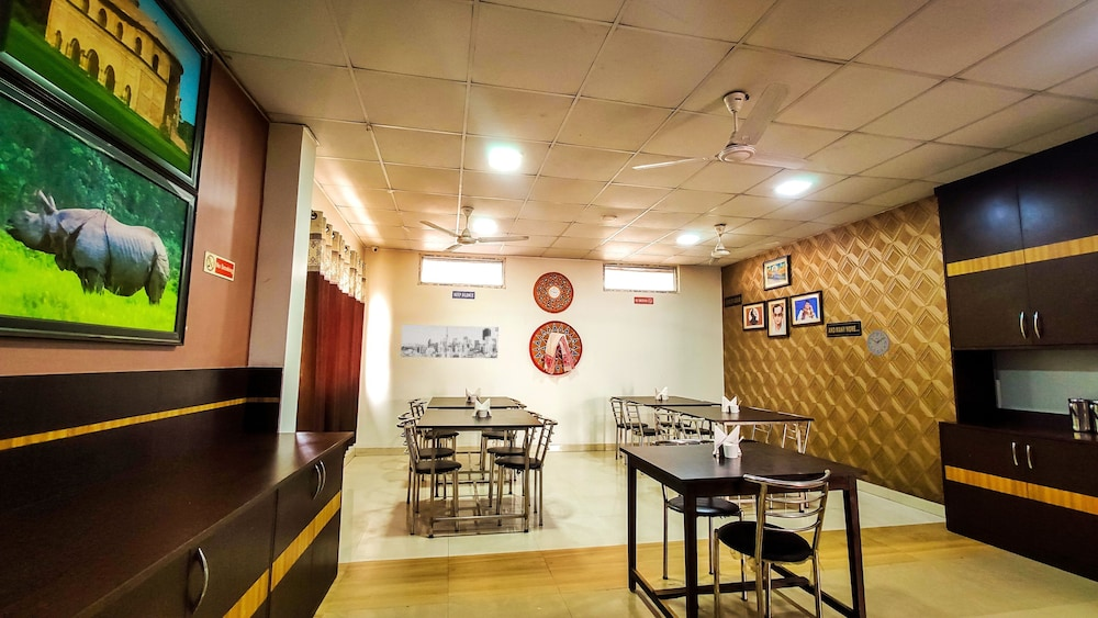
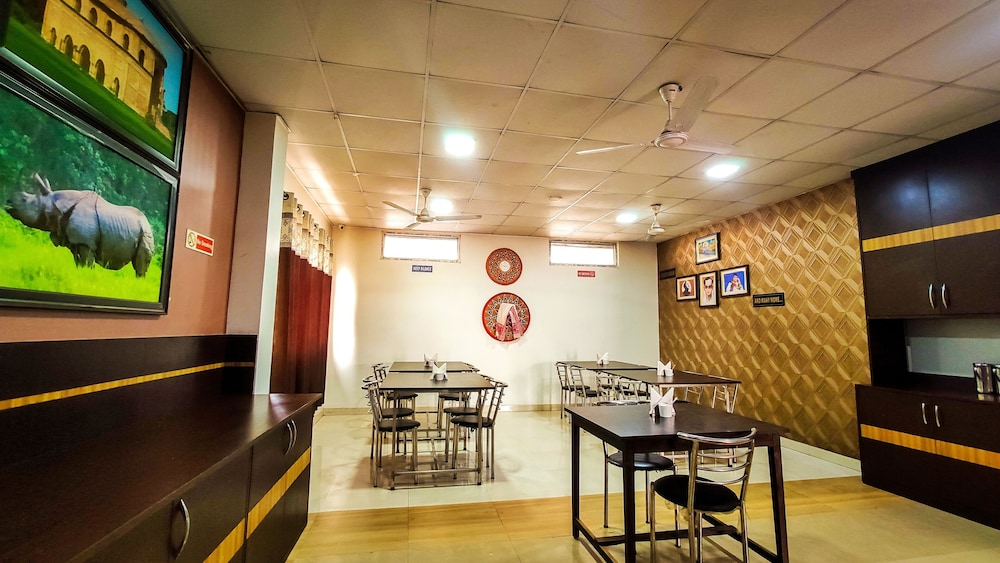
- wall clock [865,329,892,357]
- wall art [400,324,500,359]
